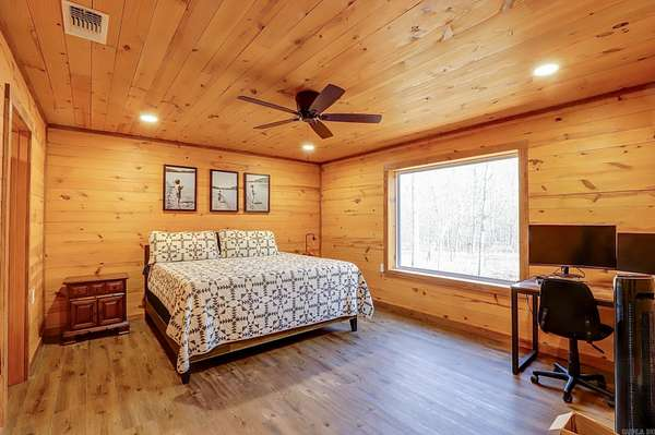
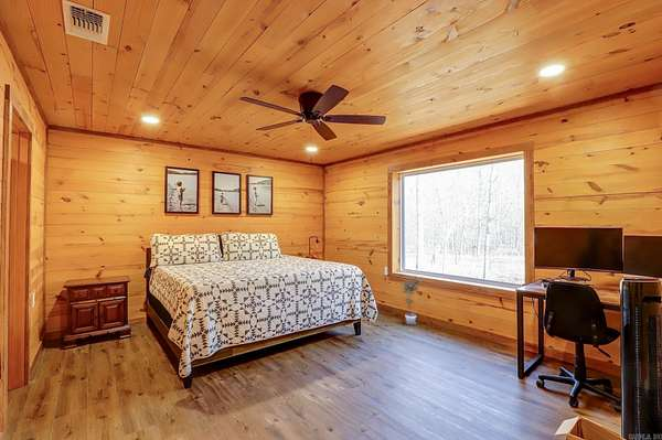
+ potted plant [399,276,423,326]
